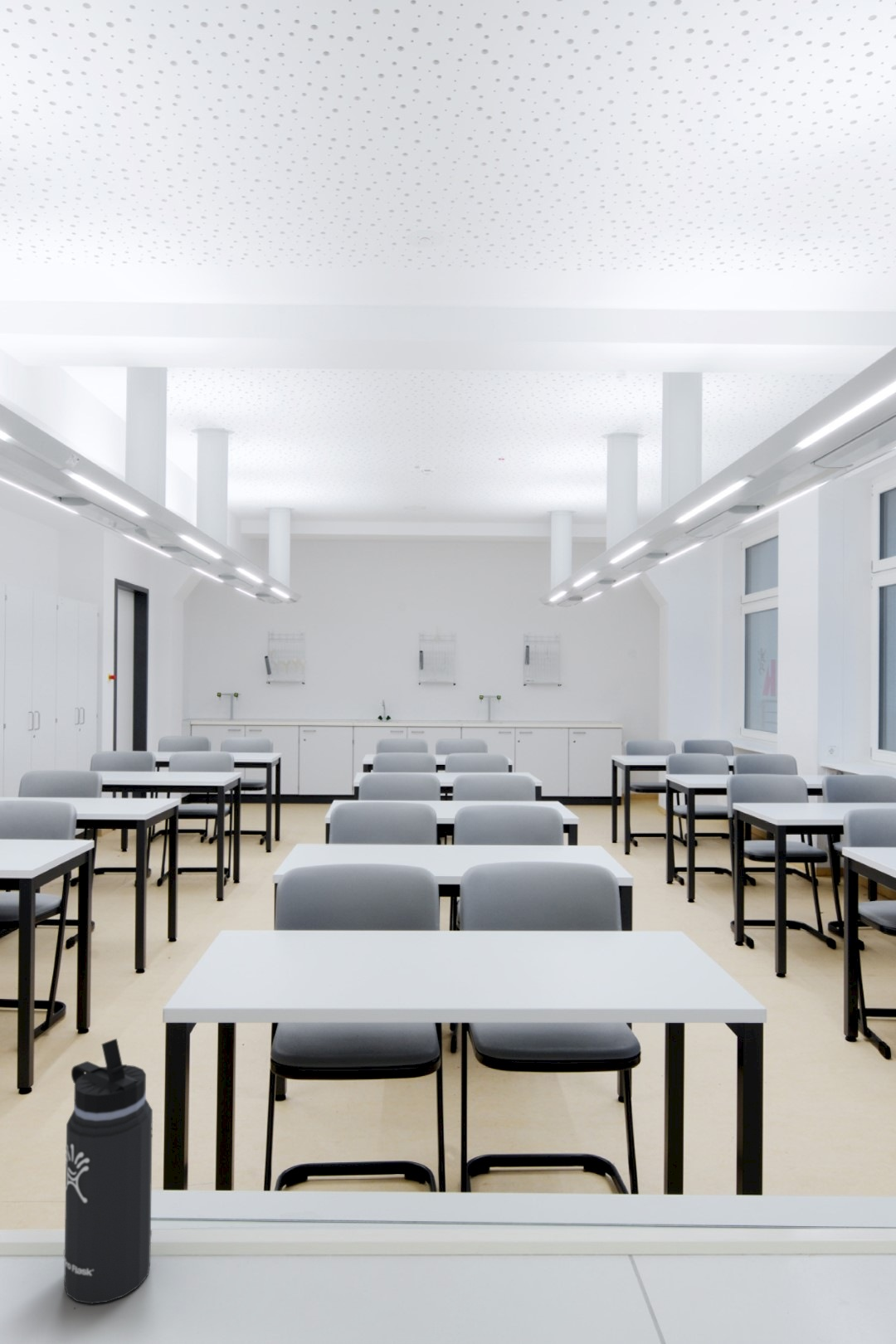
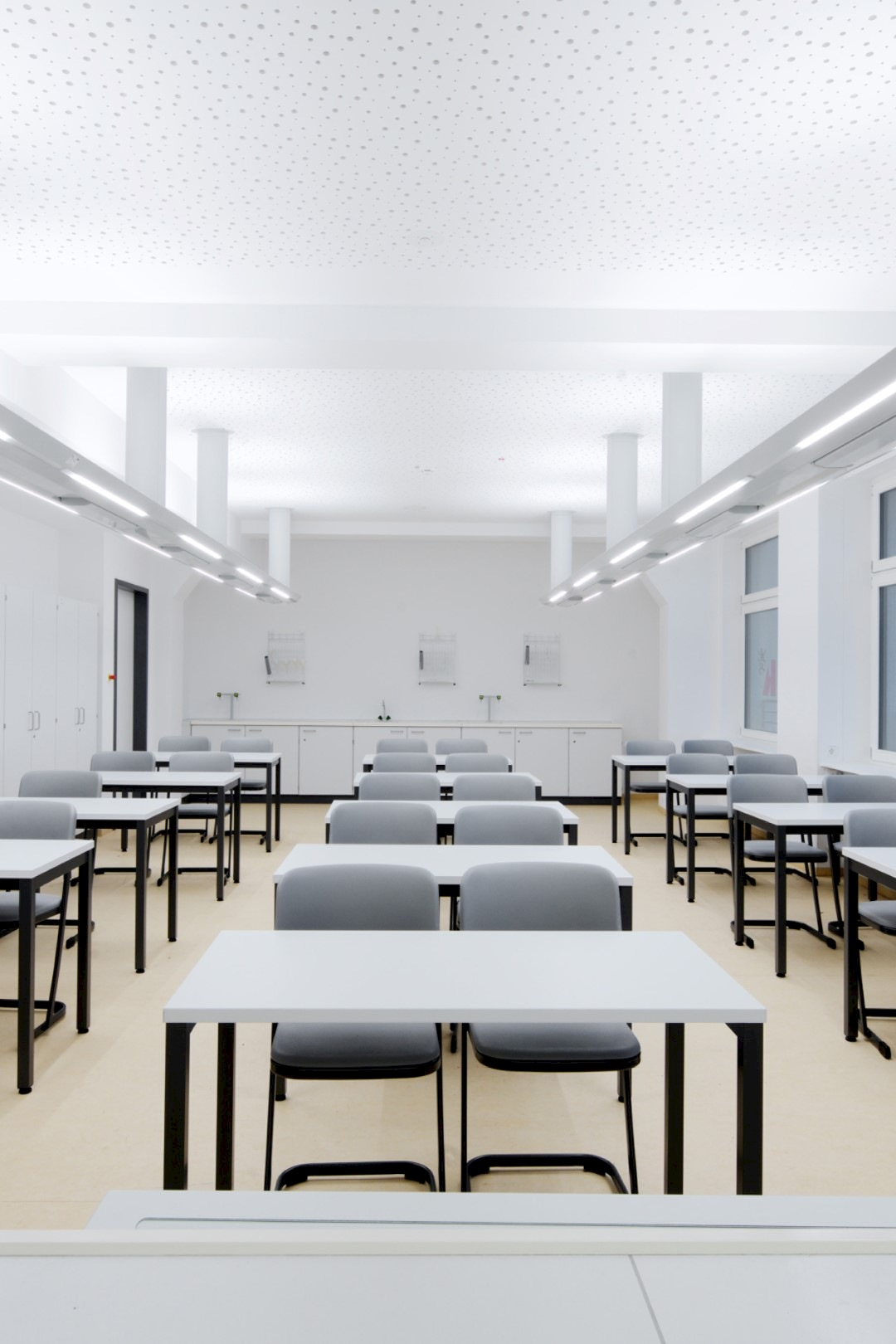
- thermos bottle [62,1038,153,1305]
